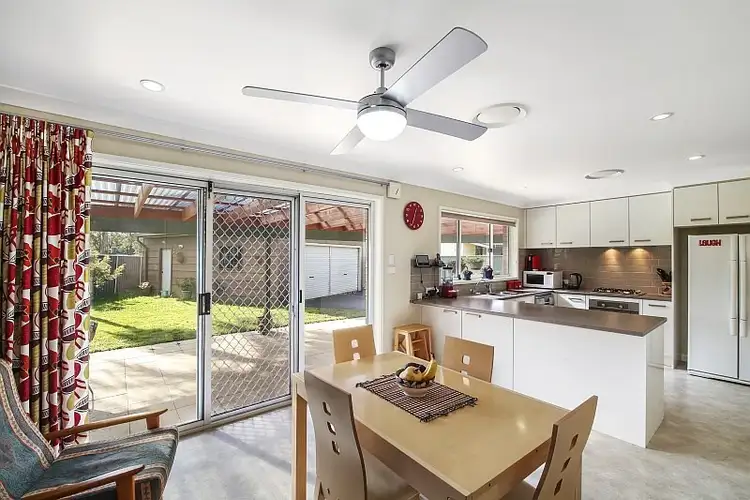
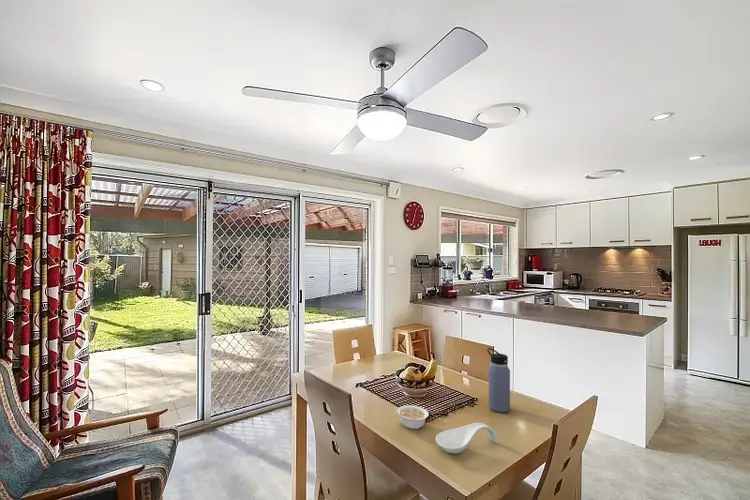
+ spoon rest [435,422,498,455]
+ water bottle [486,347,511,414]
+ legume [396,404,430,430]
